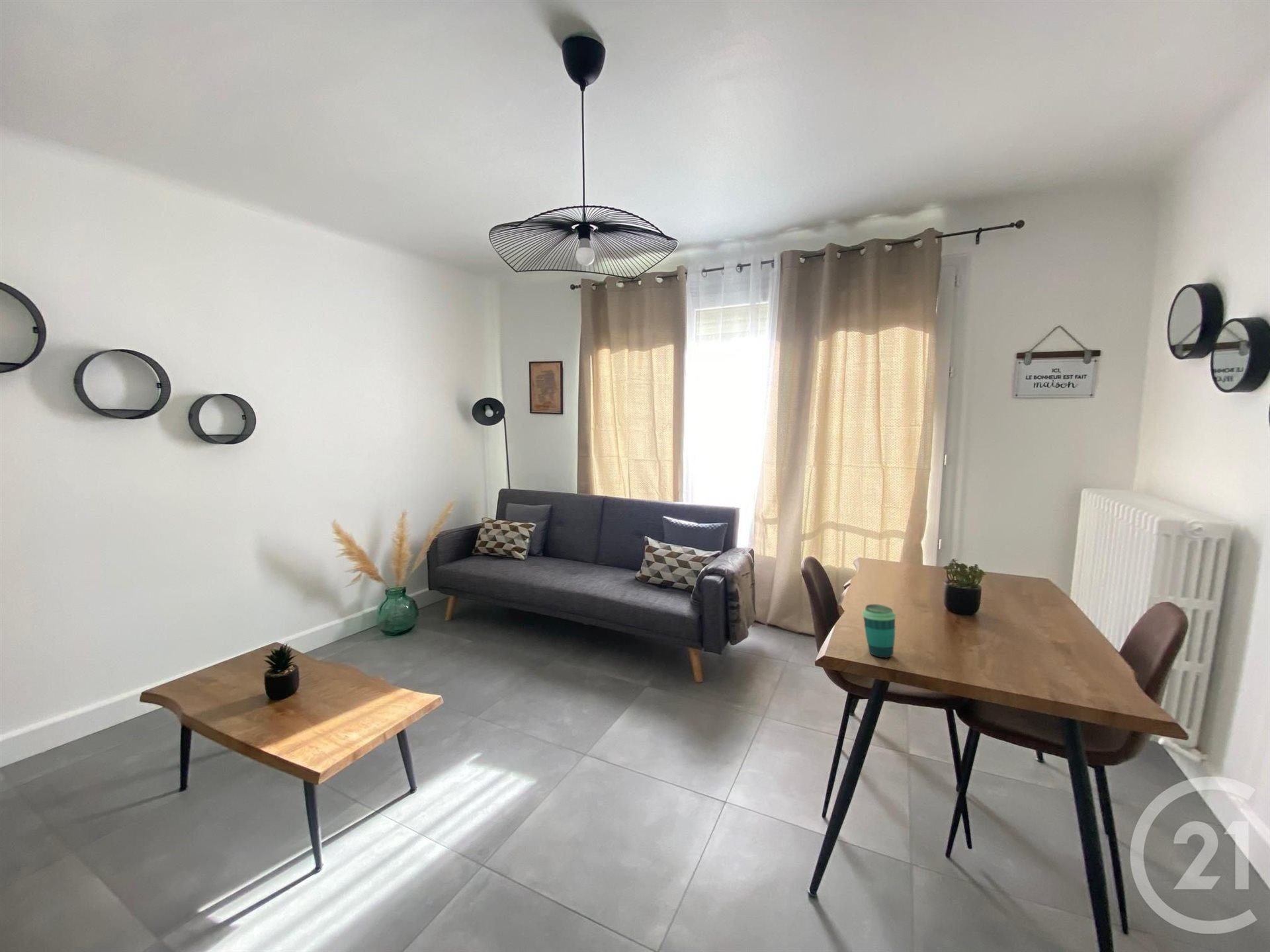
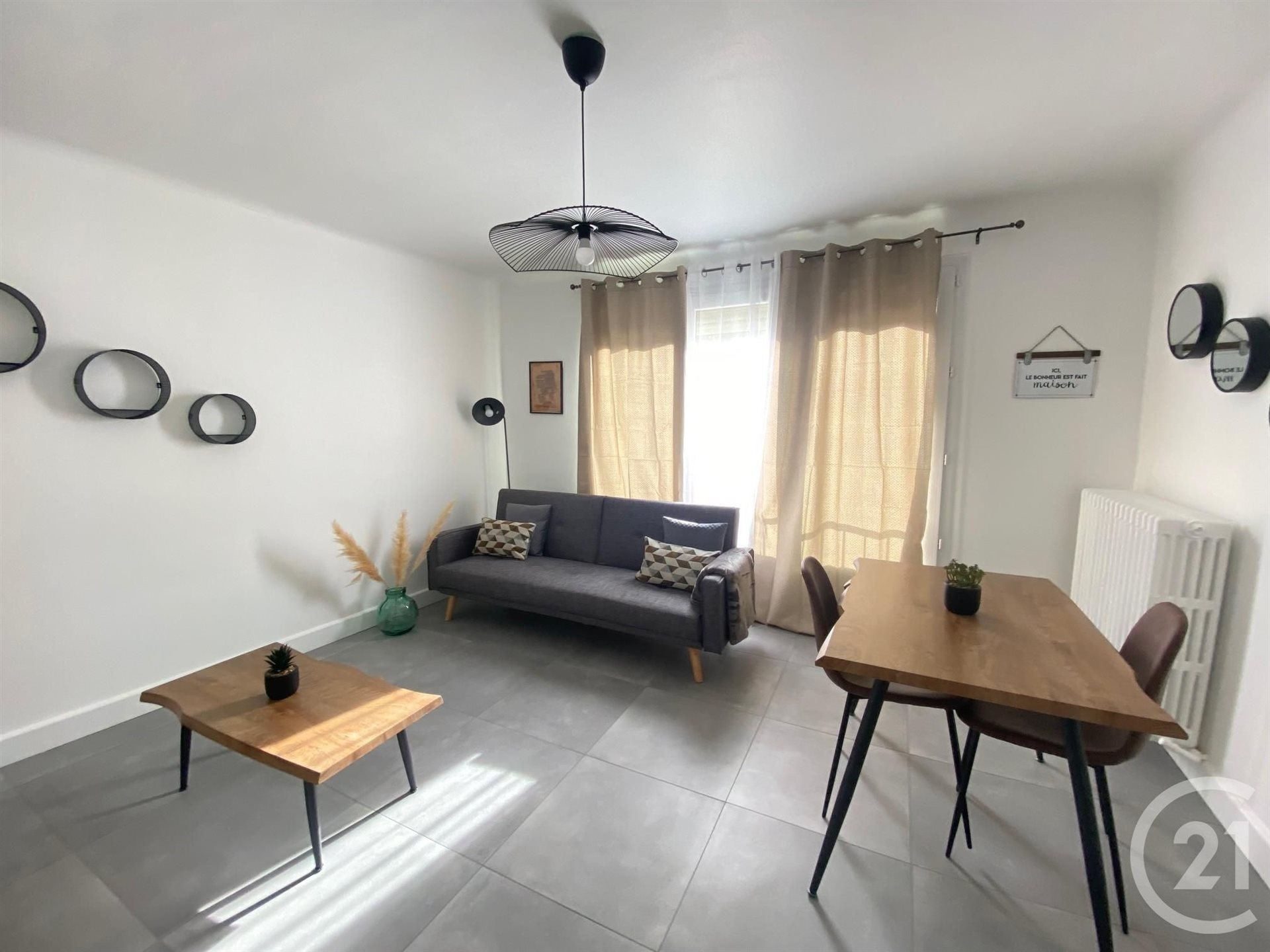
- cup [862,604,897,658]
